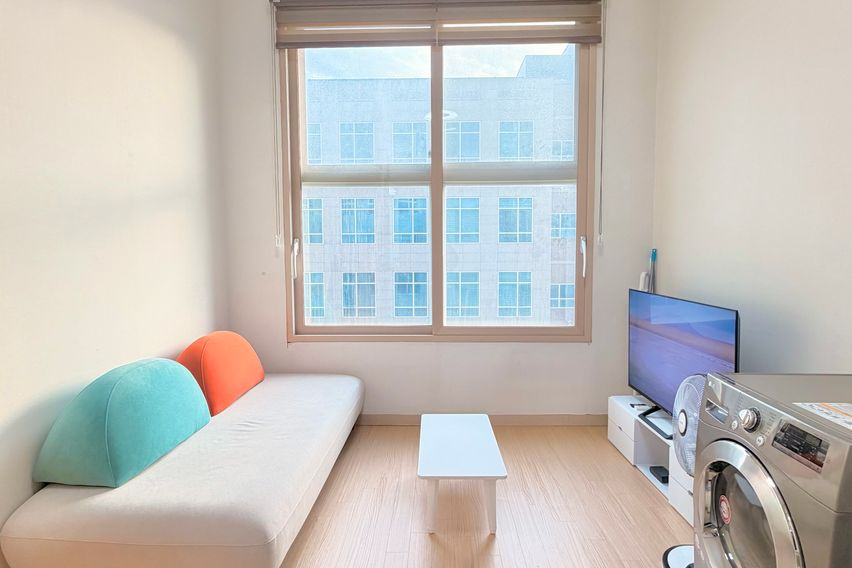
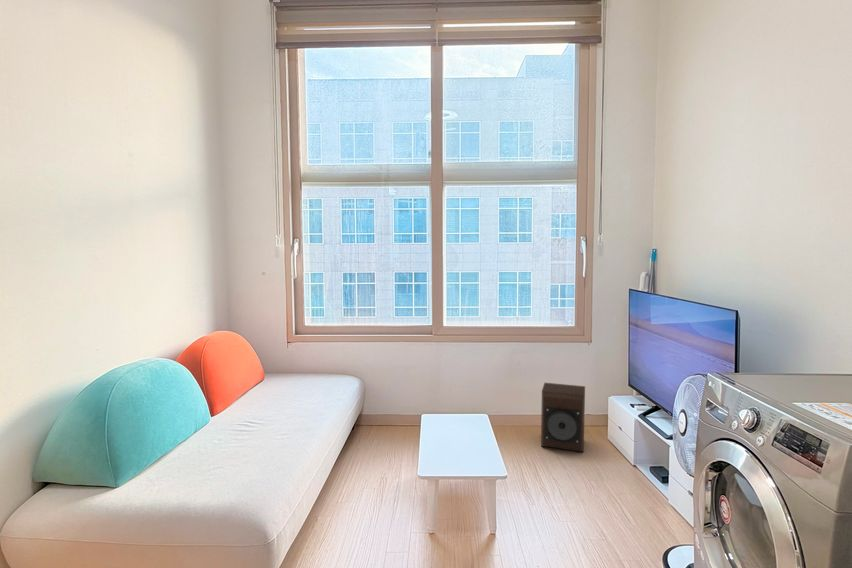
+ speaker [540,382,586,453]
